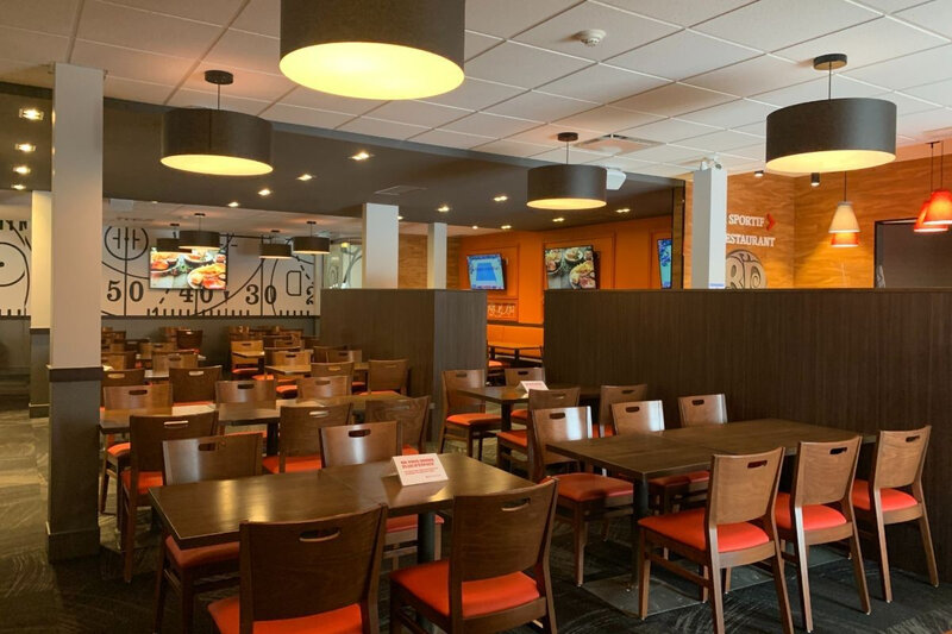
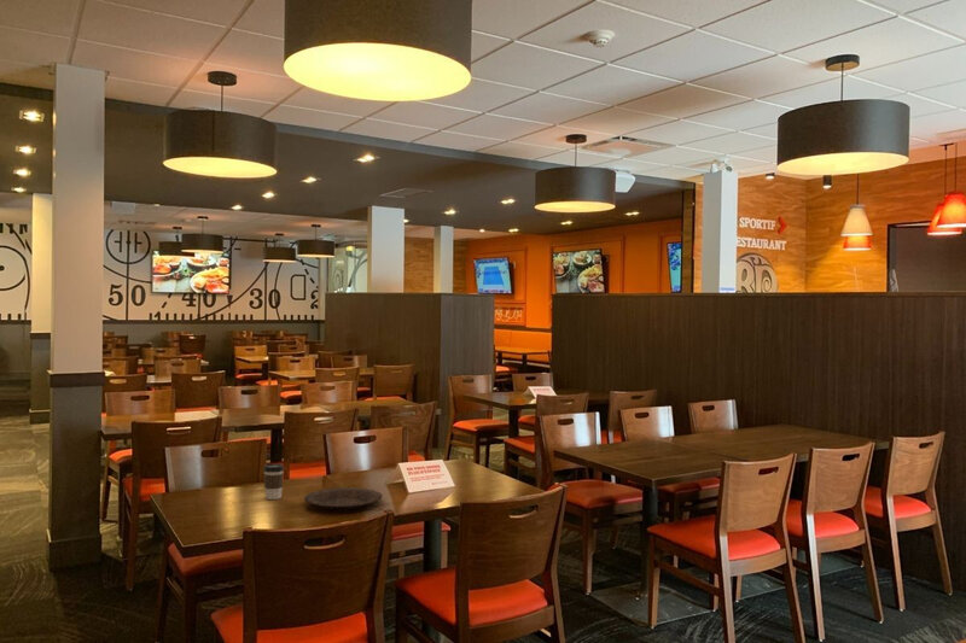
+ plate [303,486,384,510]
+ coffee cup [262,462,285,501]
